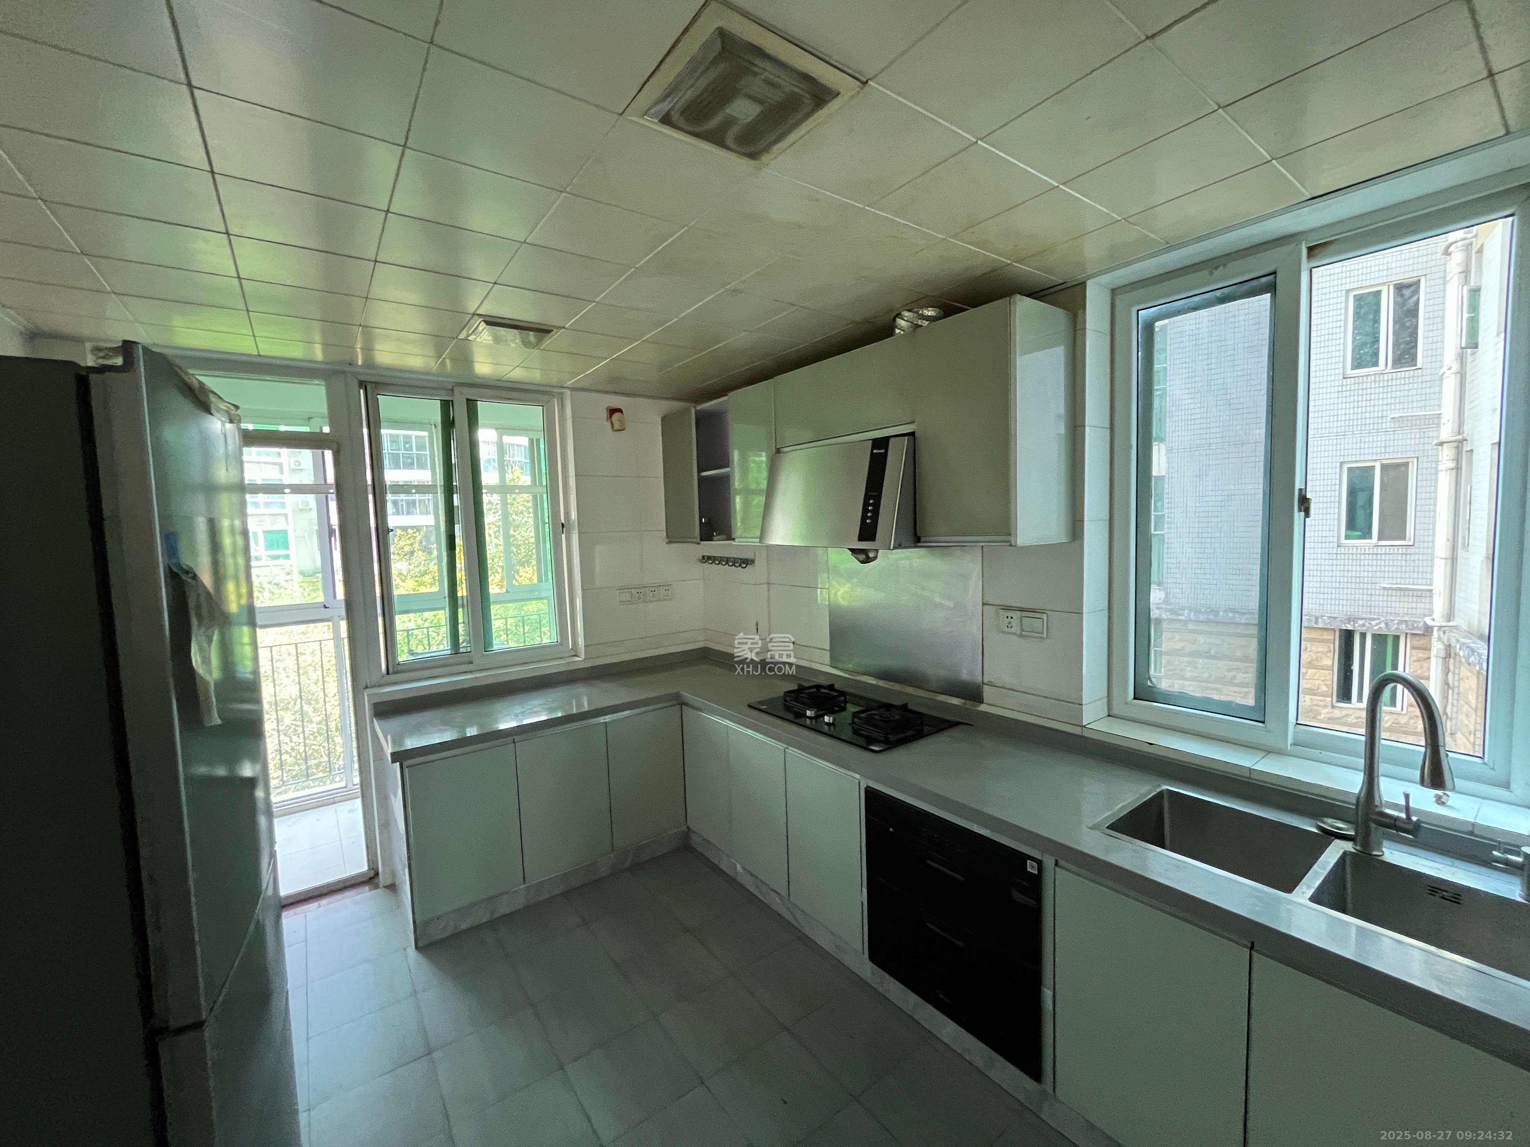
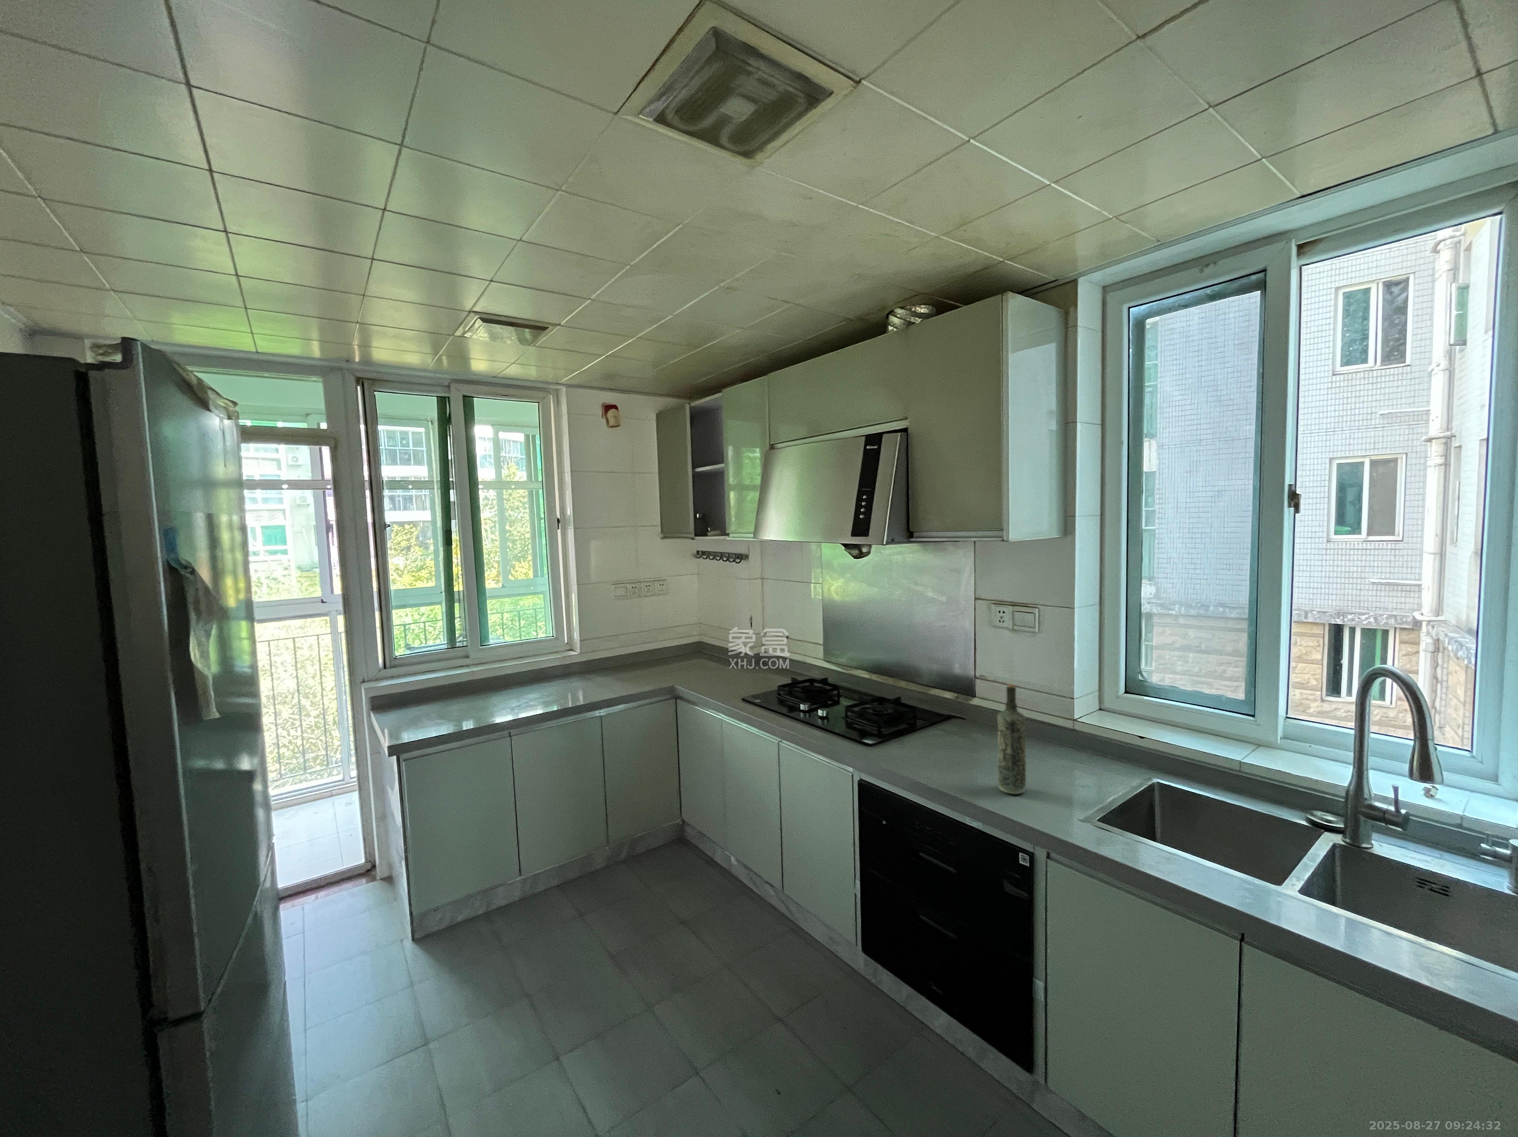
+ bottle [997,684,1027,794]
